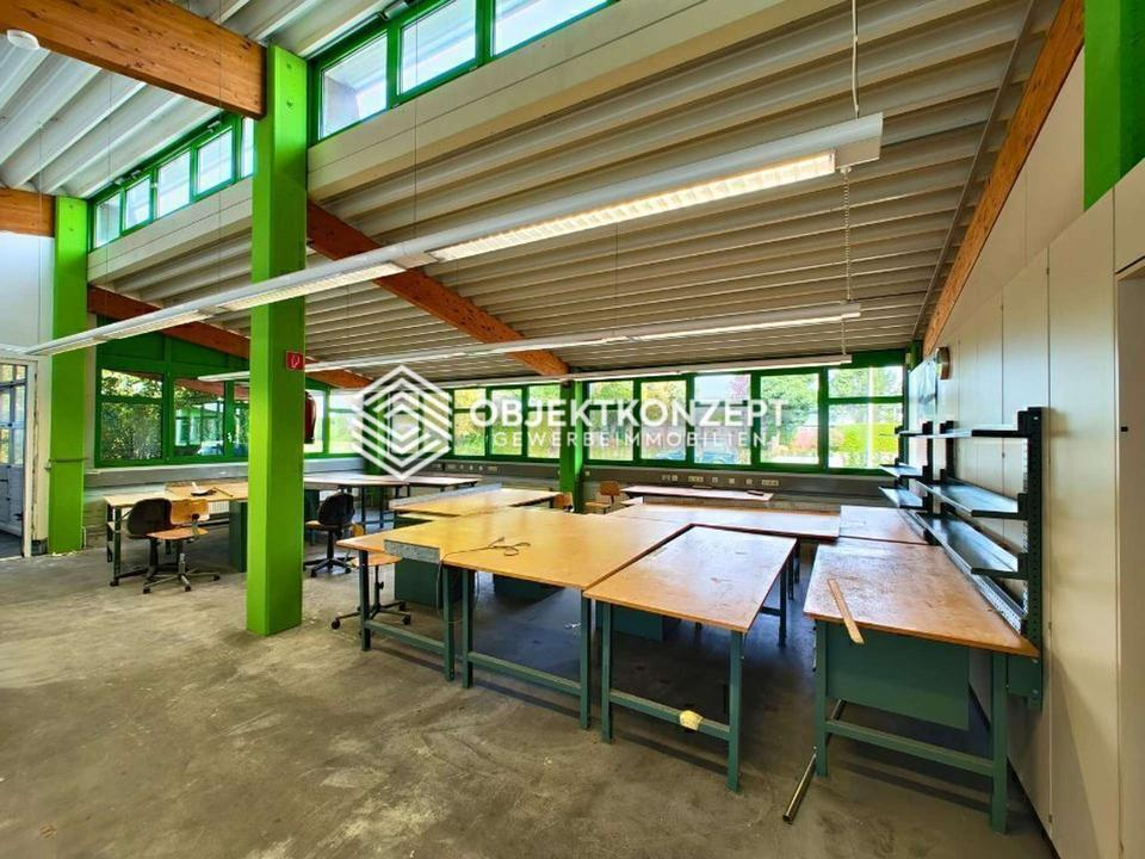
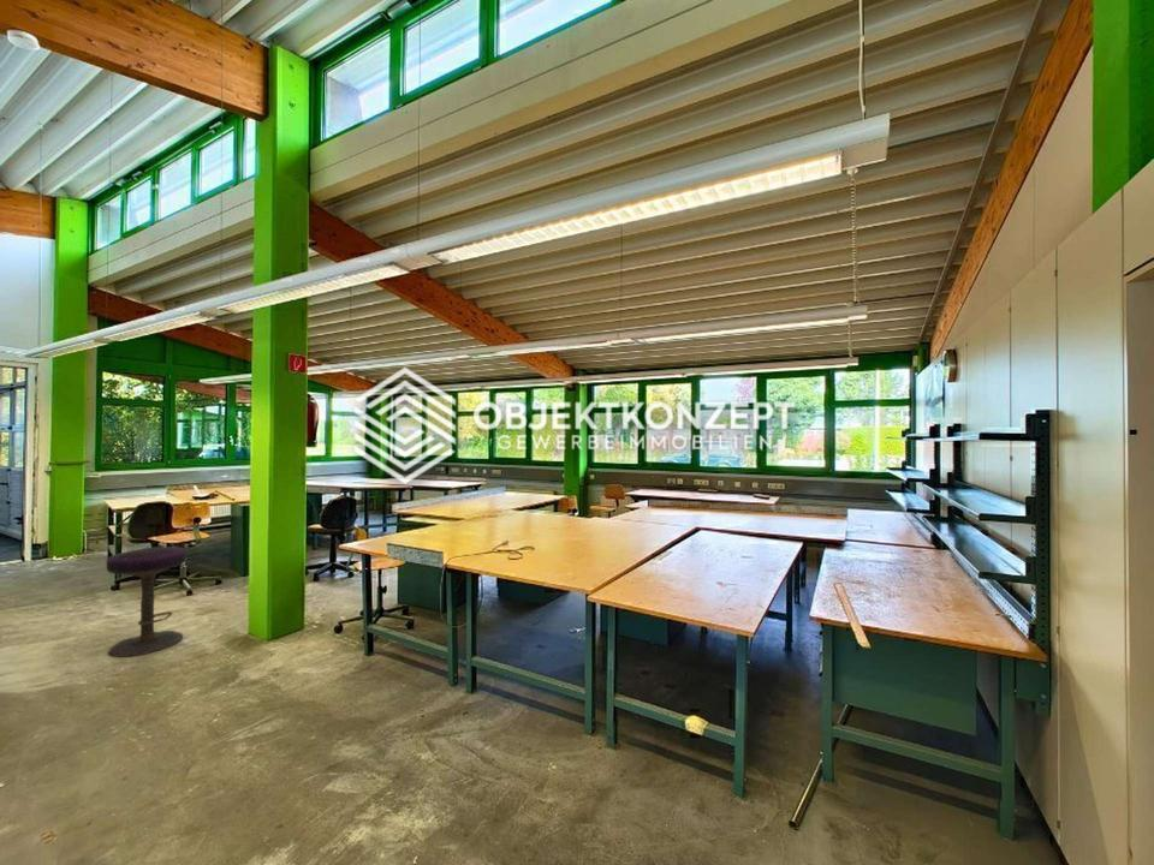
+ stool [106,545,188,658]
